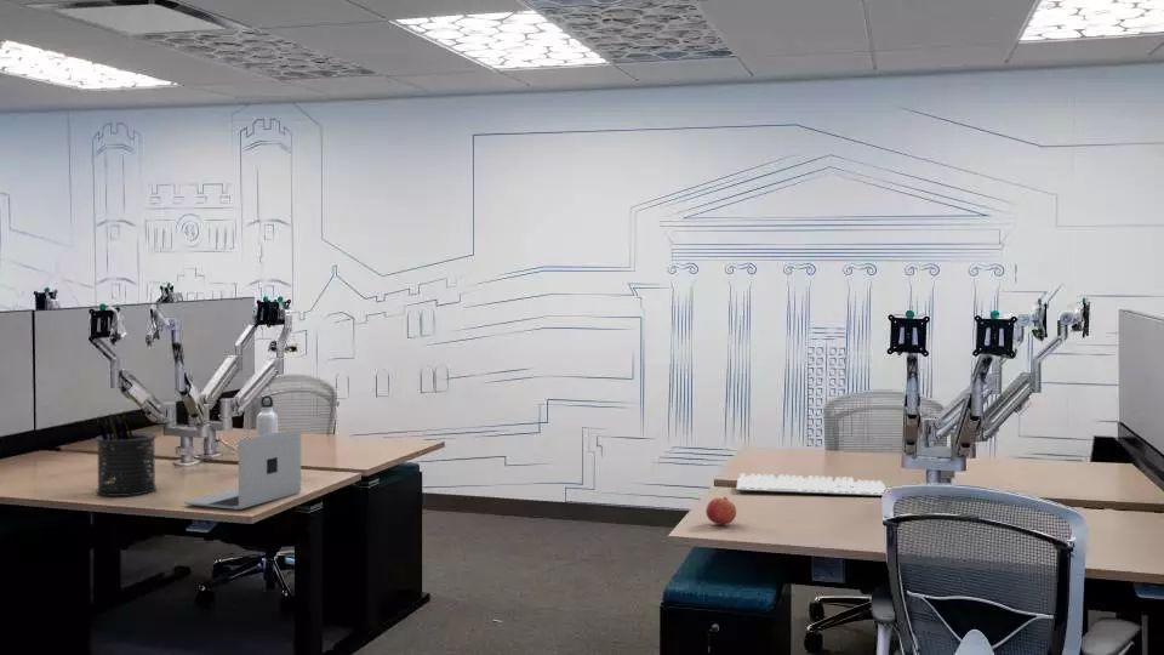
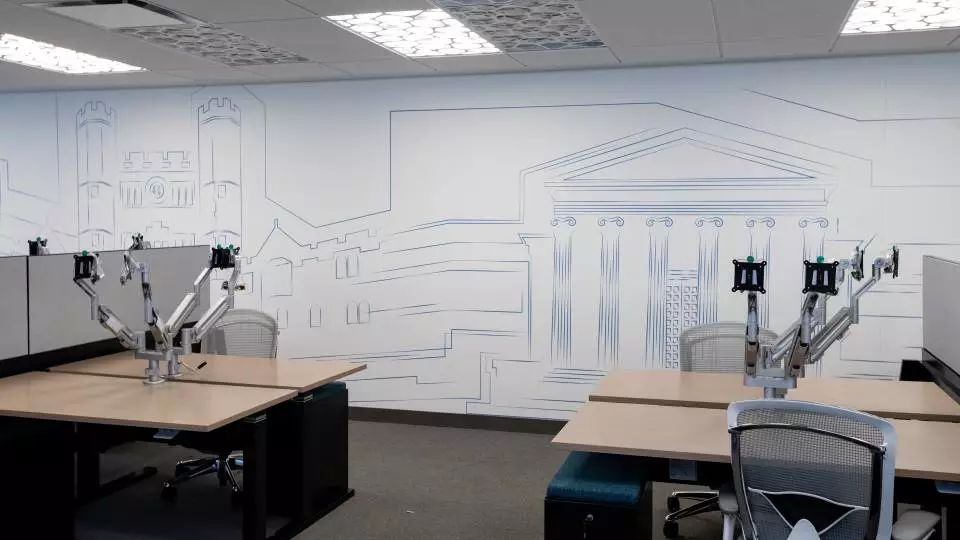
- pomegranate [704,496,737,526]
- water bottle [256,395,279,437]
- keyboard [736,472,886,497]
- pen holder [95,411,158,497]
- laptop [183,427,302,511]
